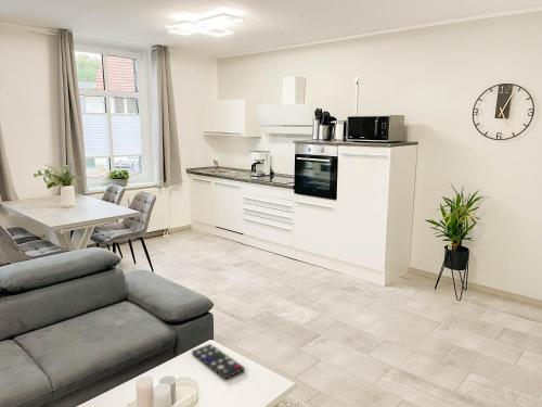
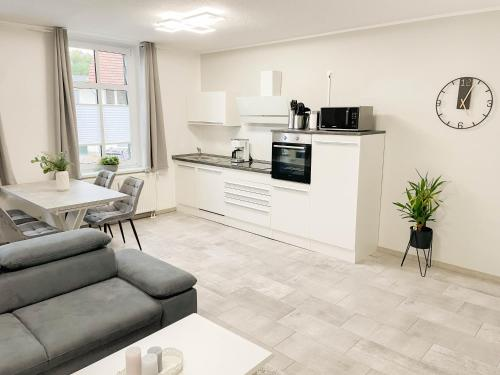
- remote control [191,343,246,380]
